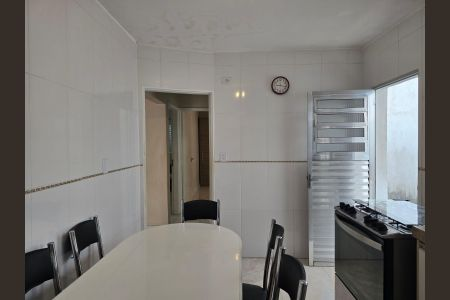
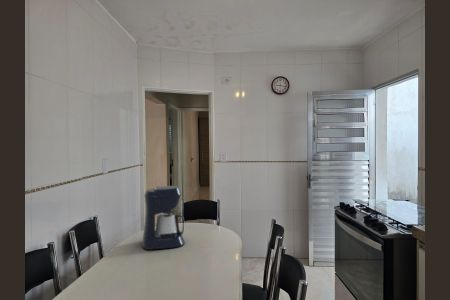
+ coffee maker [141,185,186,251]
